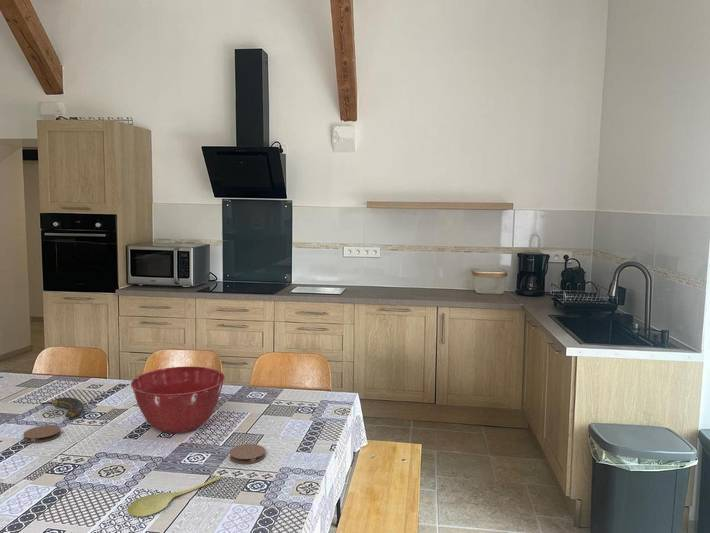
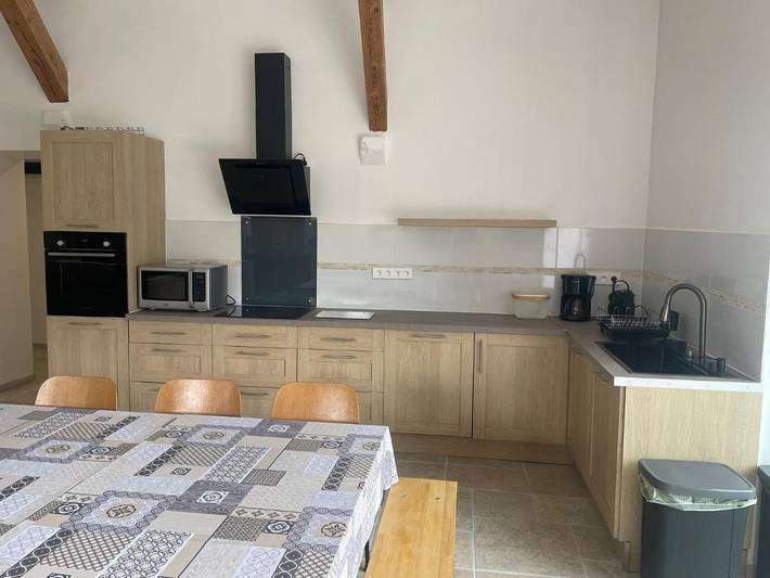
- spoon [127,476,222,517]
- coaster [229,443,266,465]
- coaster [22,424,62,444]
- banana [39,396,85,418]
- mixing bowl [130,366,226,435]
